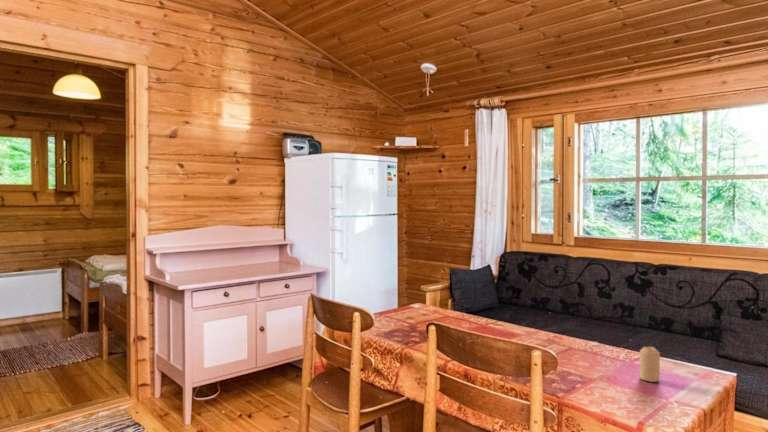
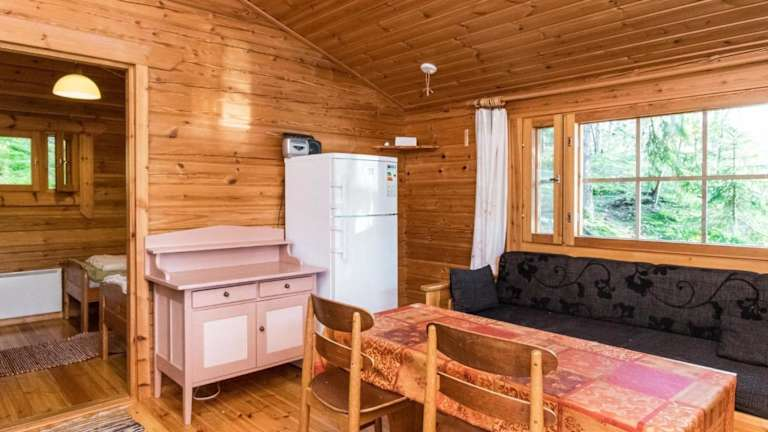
- candle [639,345,661,383]
